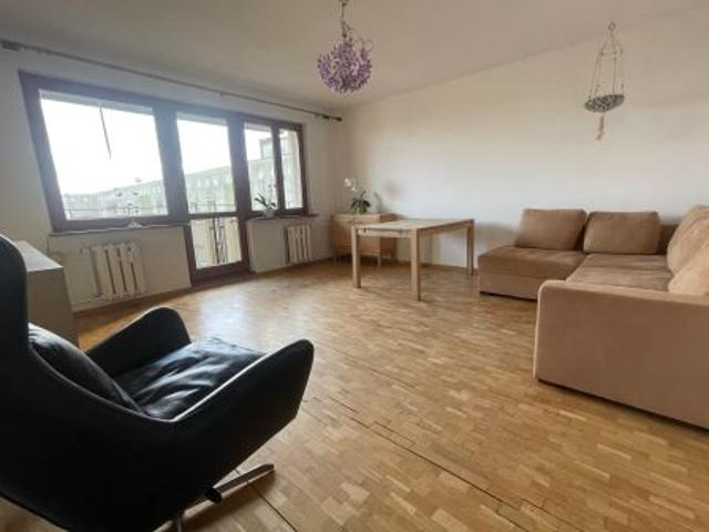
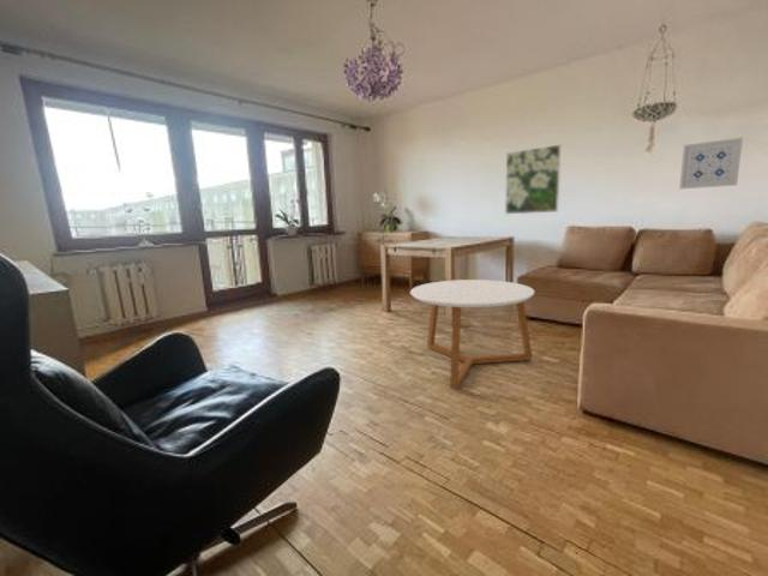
+ coffee table [409,278,535,390]
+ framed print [504,144,562,215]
+ wall art [678,137,744,191]
